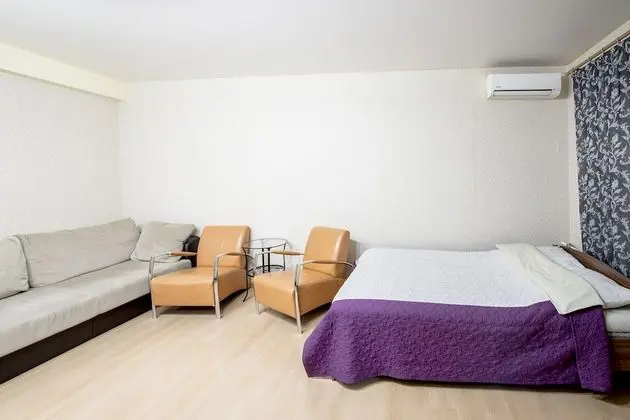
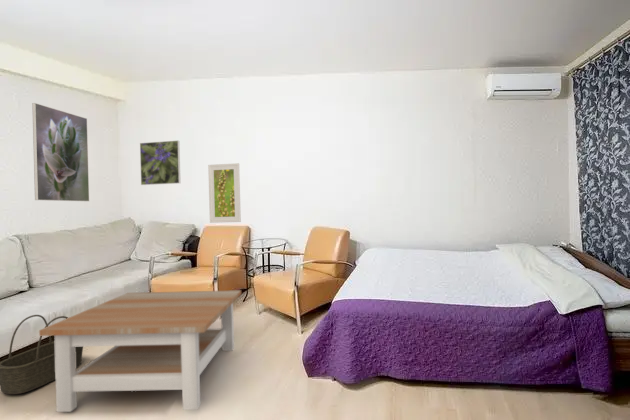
+ basket [0,314,84,395]
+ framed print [31,102,90,202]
+ coffee table [38,289,242,413]
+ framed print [139,140,181,186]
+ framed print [207,162,242,224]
